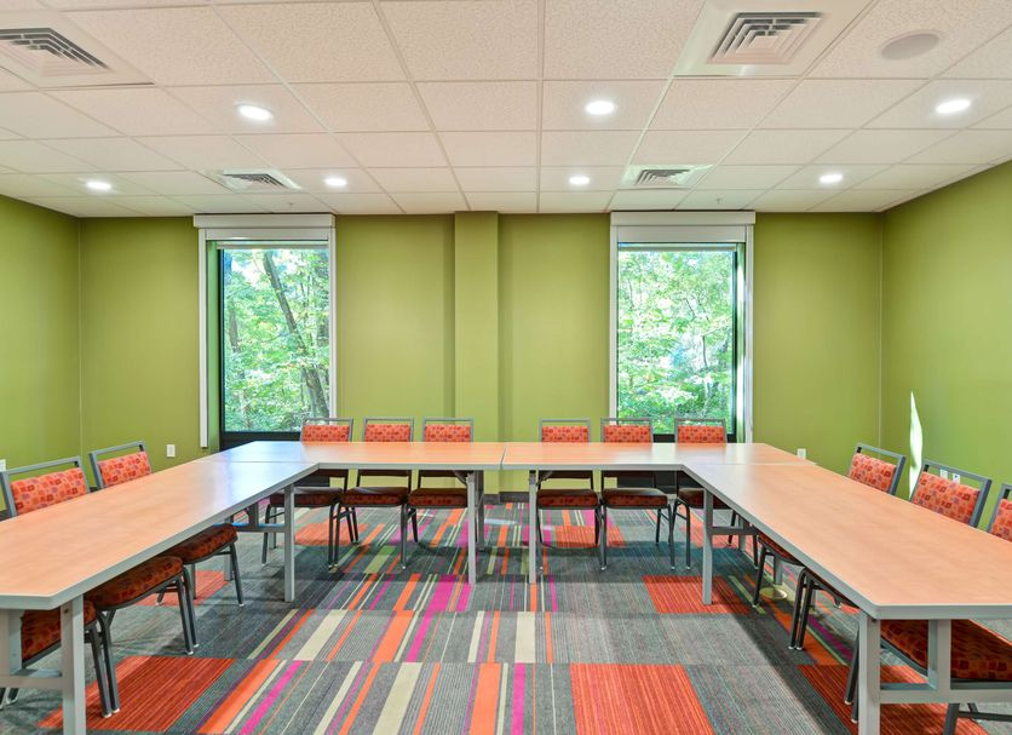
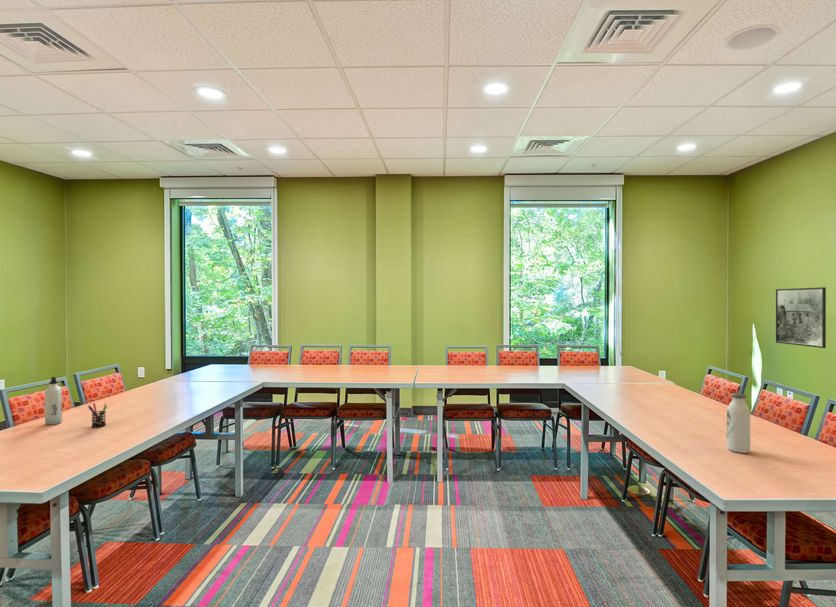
+ pen holder [87,402,108,428]
+ water bottle [726,392,751,454]
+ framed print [775,286,827,349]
+ water bottle [44,376,63,426]
